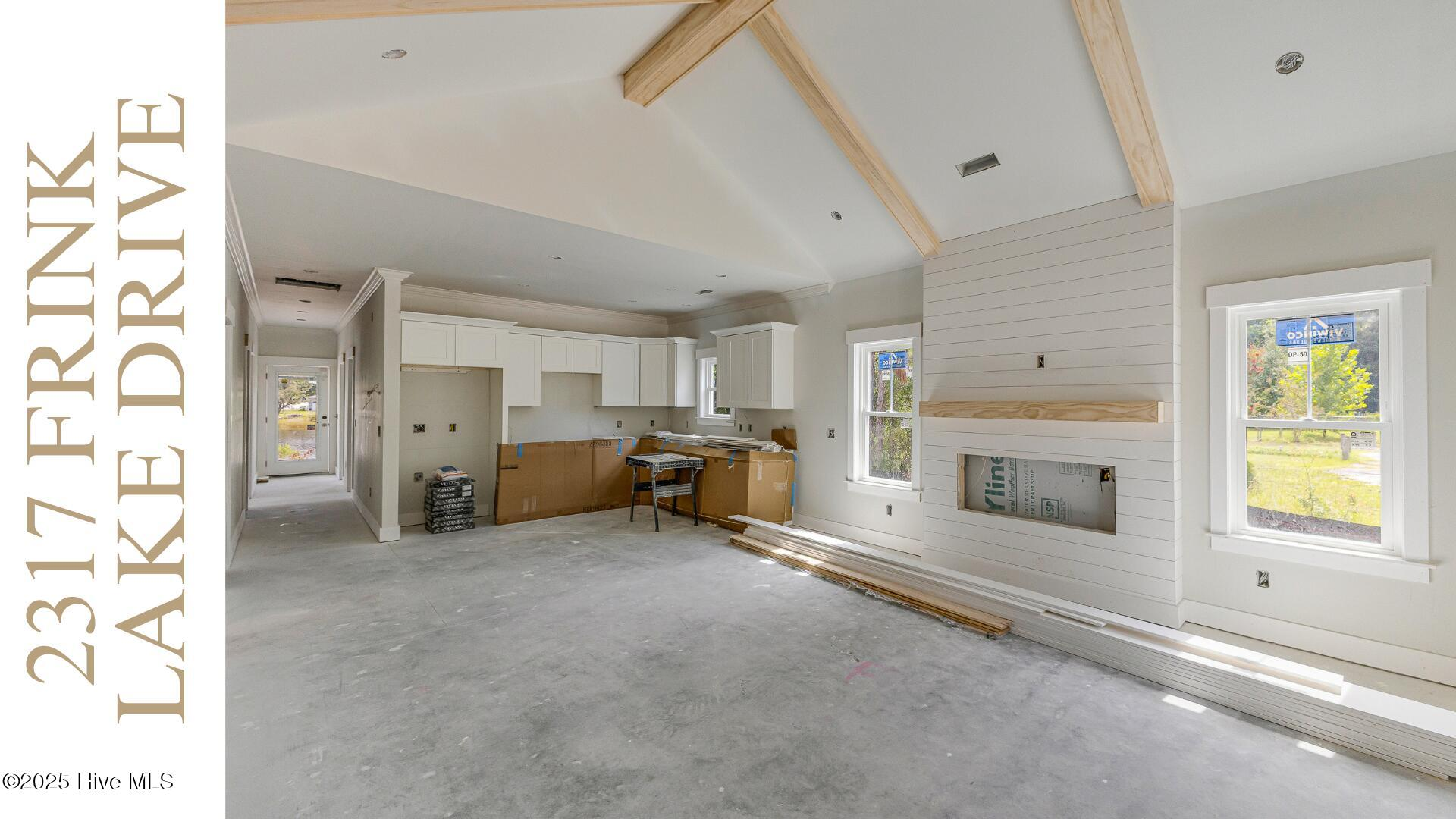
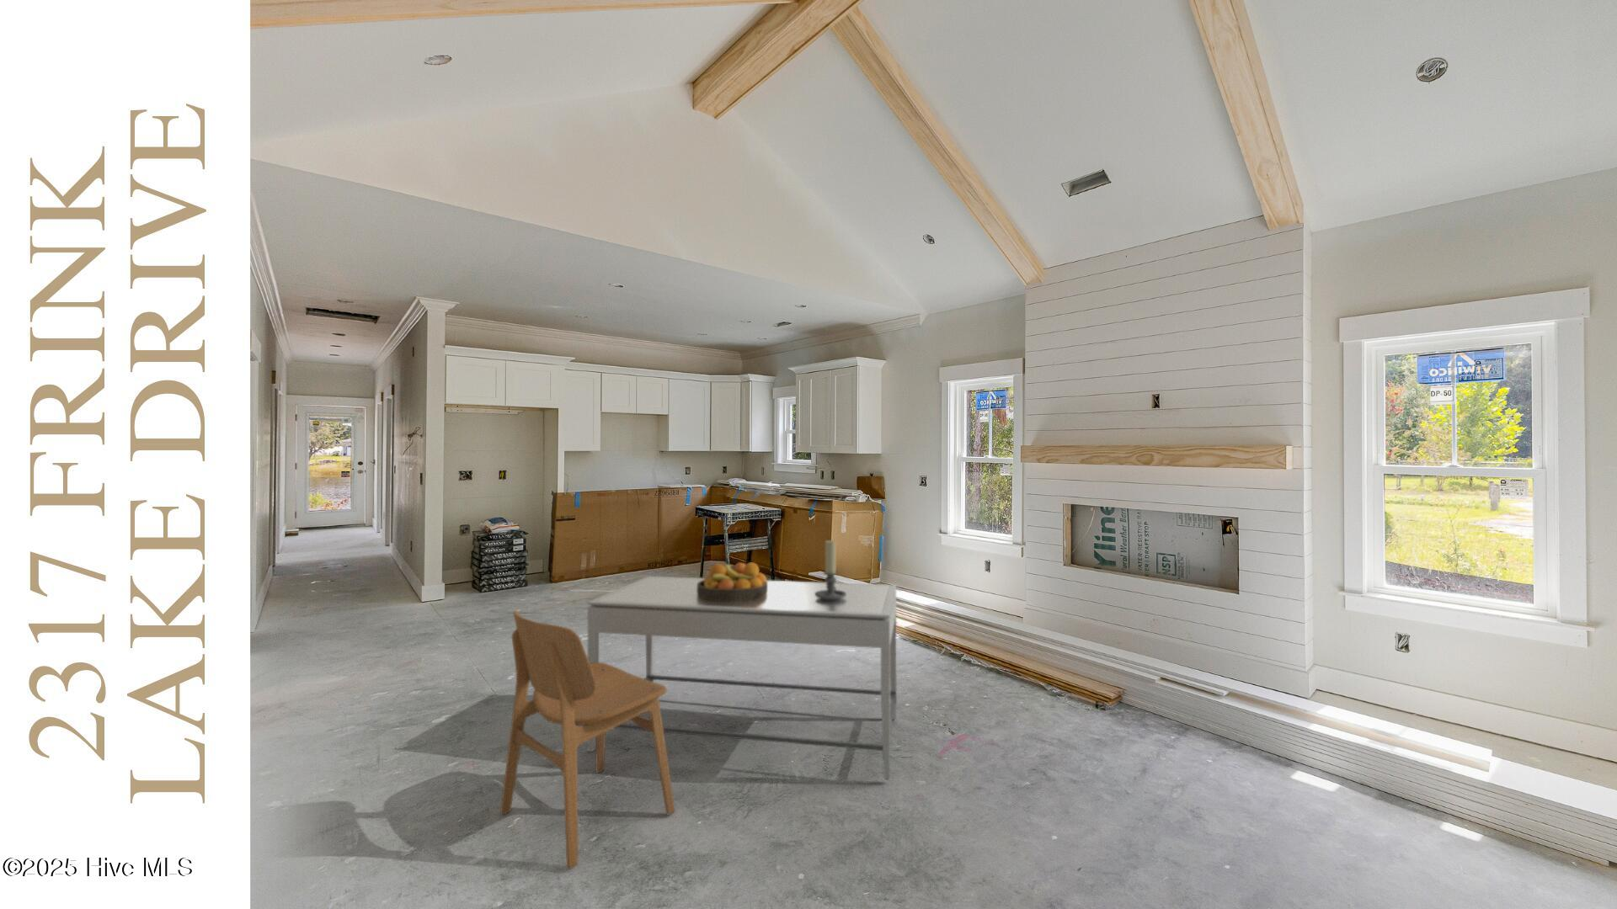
+ fruit bowl [696,562,769,600]
+ dining table [587,575,897,781]
+ dining chair [500,610,676,870]
+ candle holder [815,539,846,600]
